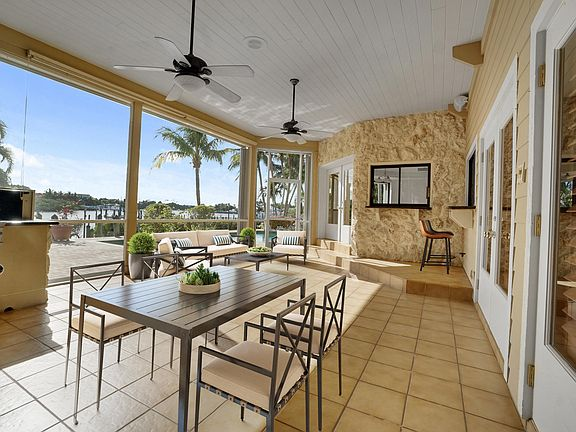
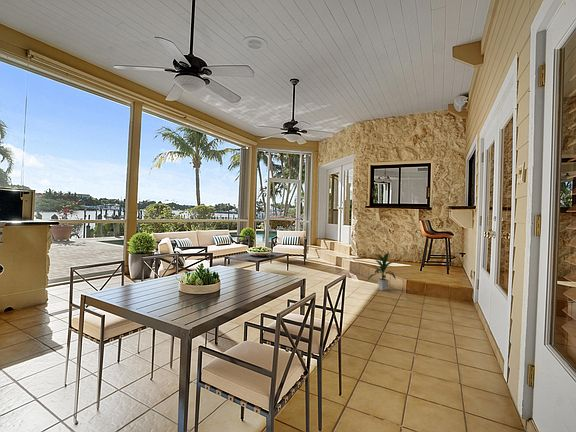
+ indoor plant [367,252,401,291]
